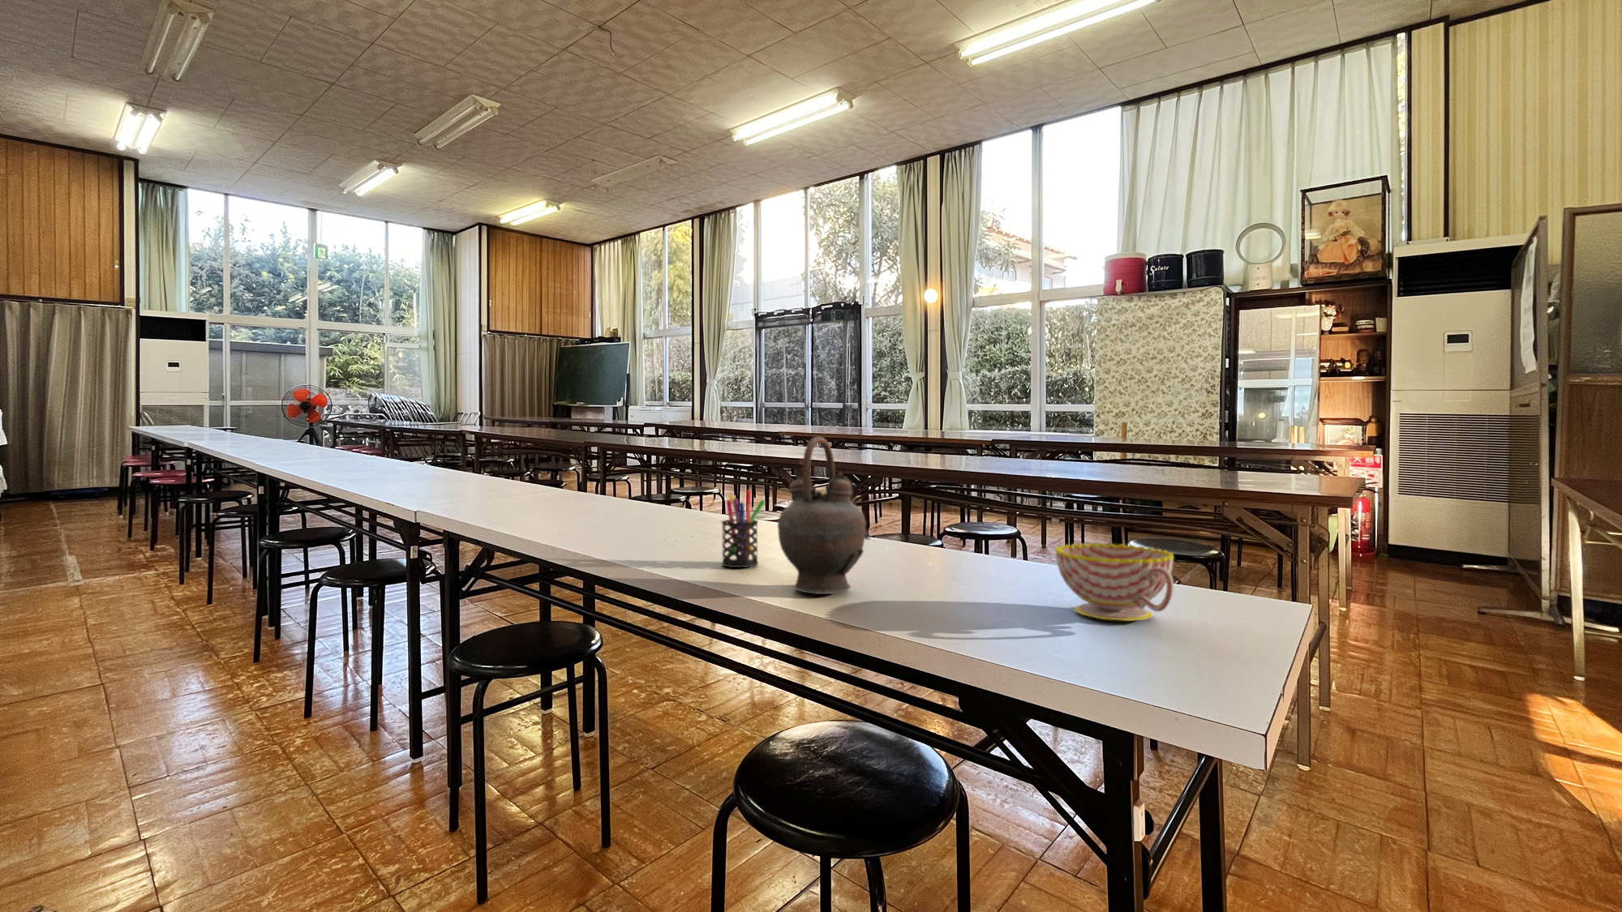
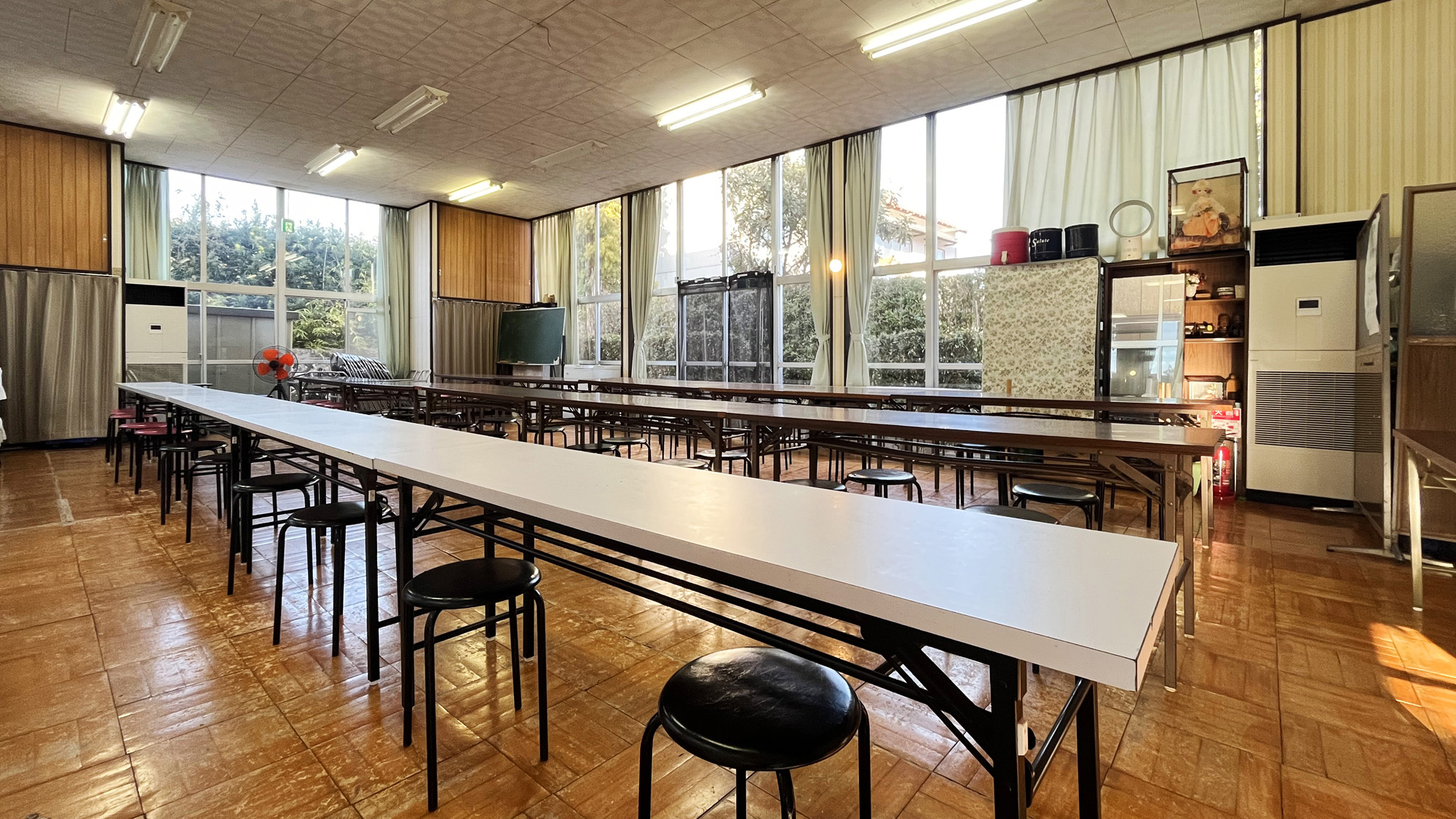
- teapot [776,437,871,595]
- teacup [1055,542,1174,621]
- pen holder [720,489,766,568]
